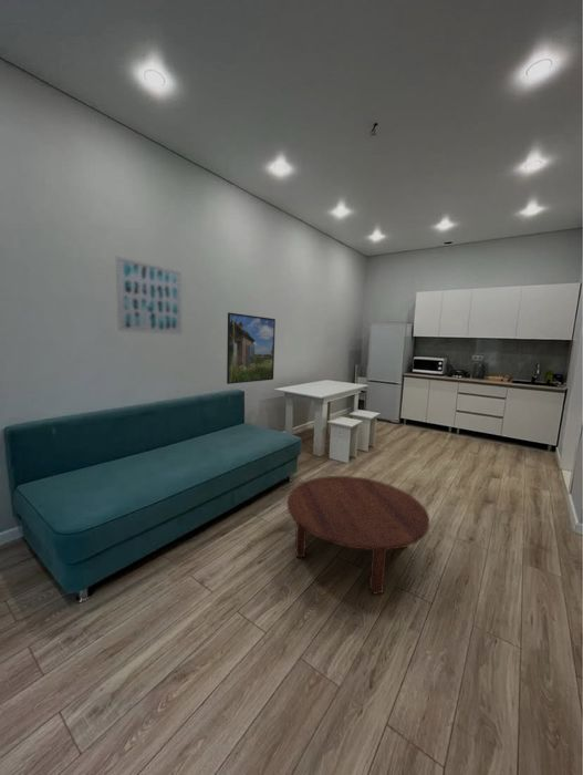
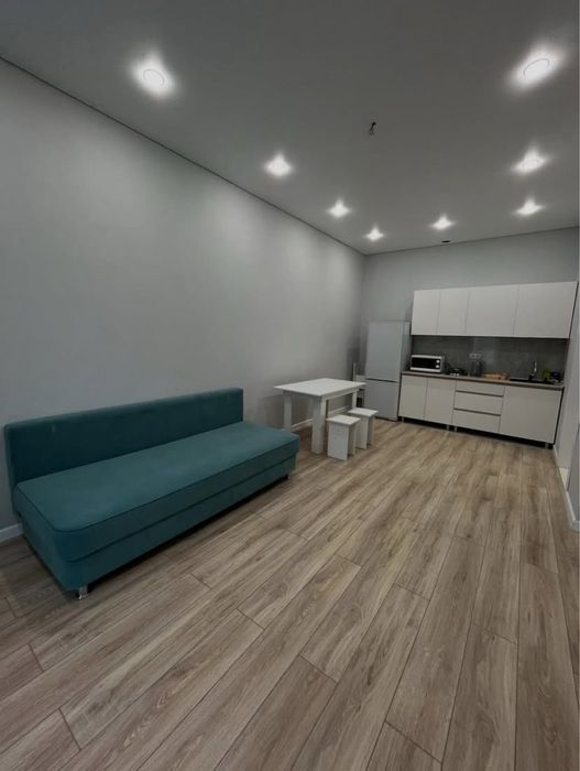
- wall art [115,255,183,335]
- coffee table [287,475,430,596]
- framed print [226,311,277,385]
